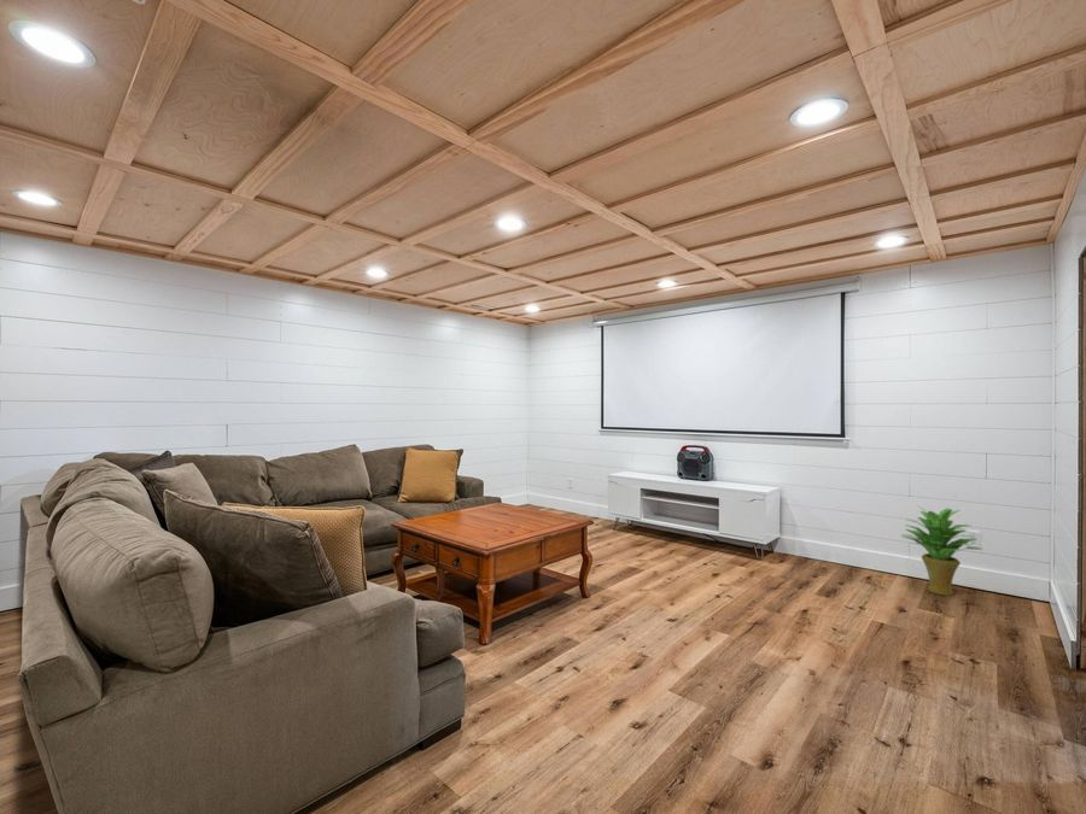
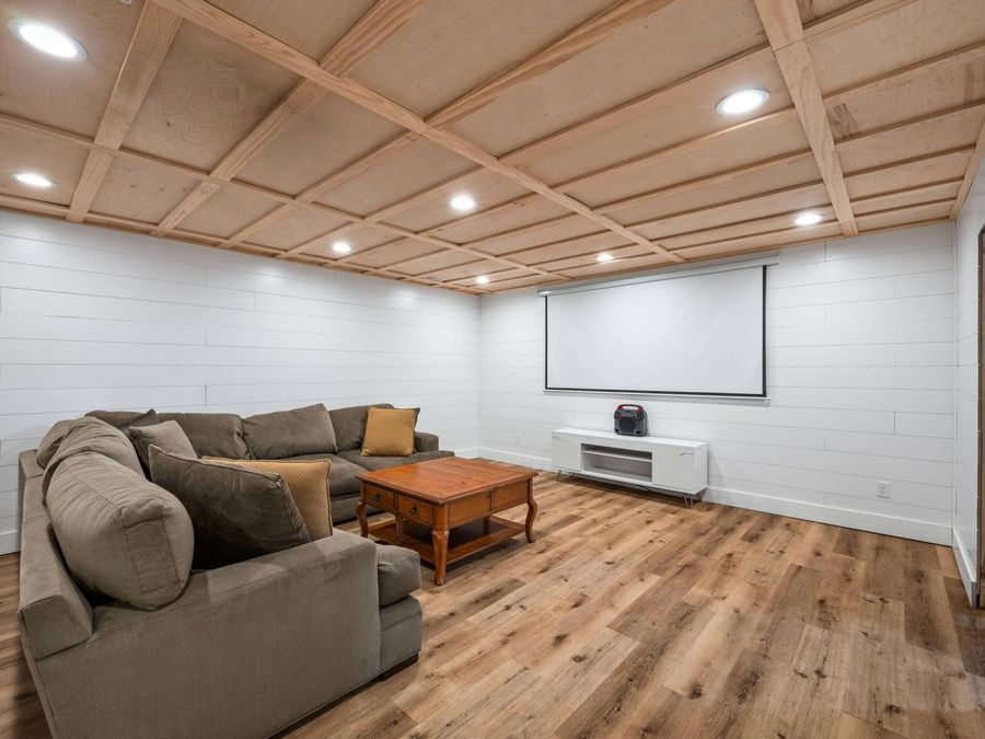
- potted plant [900,505,983,597]
